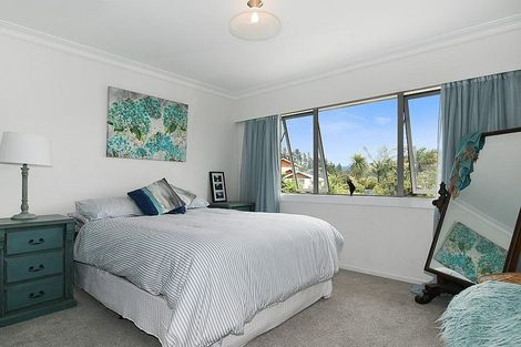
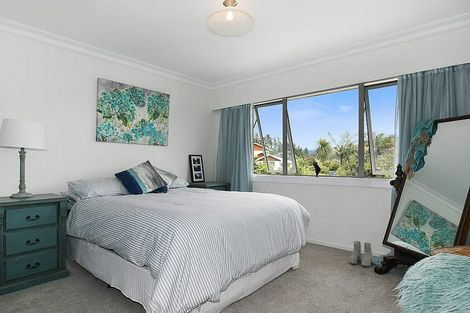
+ boots [349,240,374,267]
